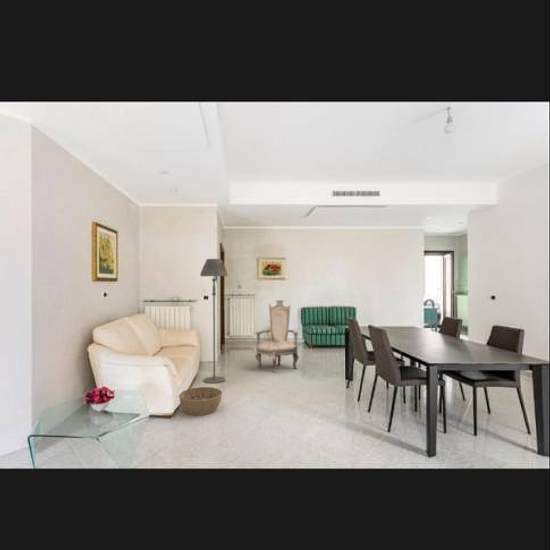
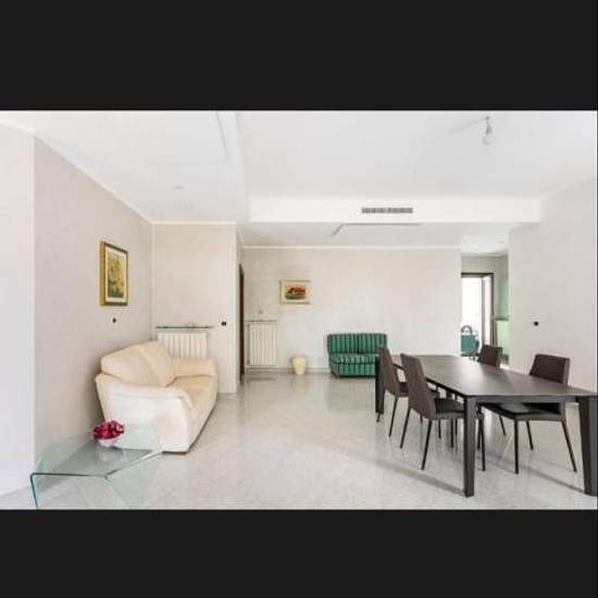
- floor lamp [199,258,229,385]
- armchair [255,299,300,374]
- basket [178,386,223,416]
